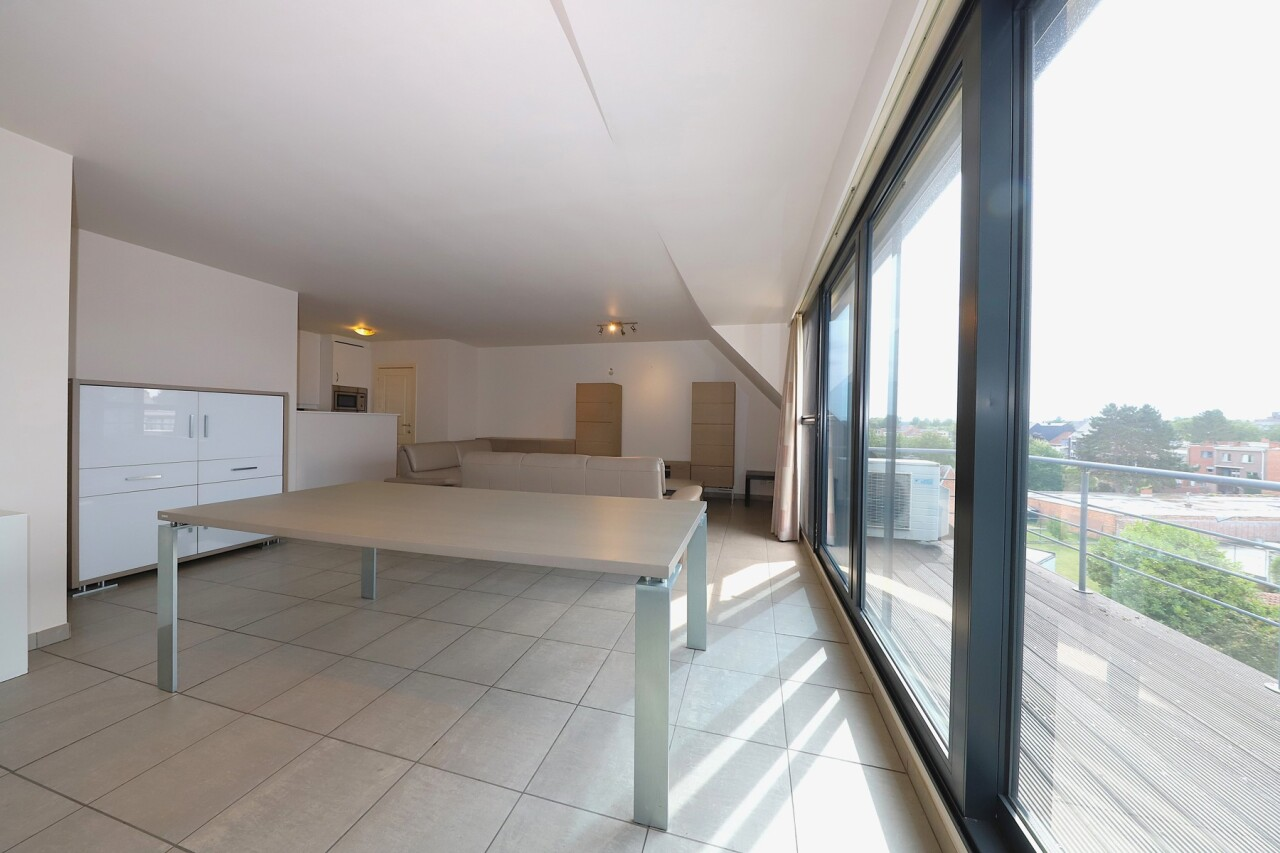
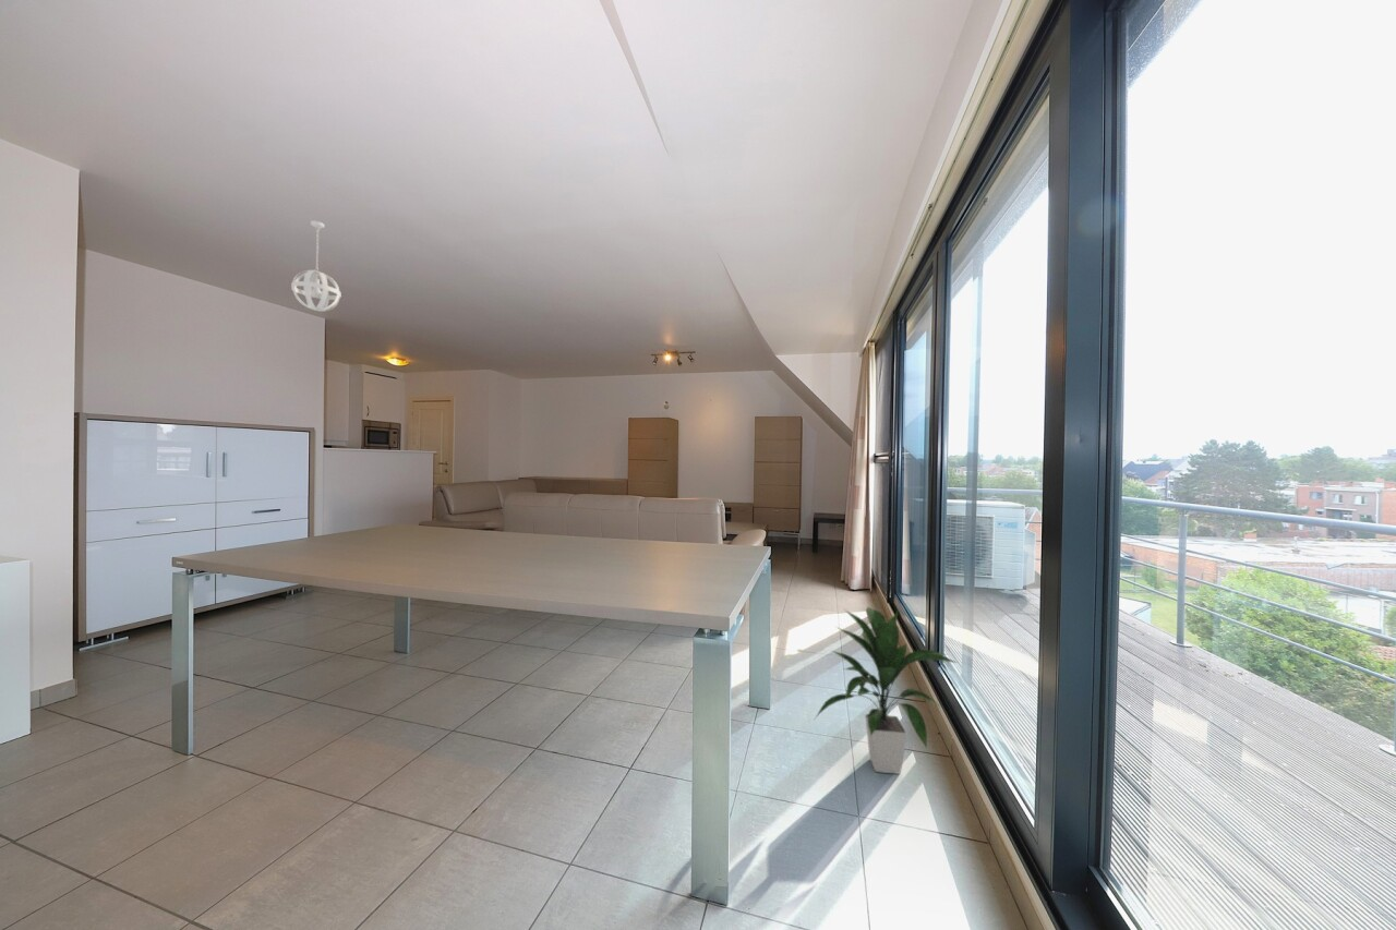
+ indoor plant [814,605,959,775]
+ pendant light [290,219,342,312]
